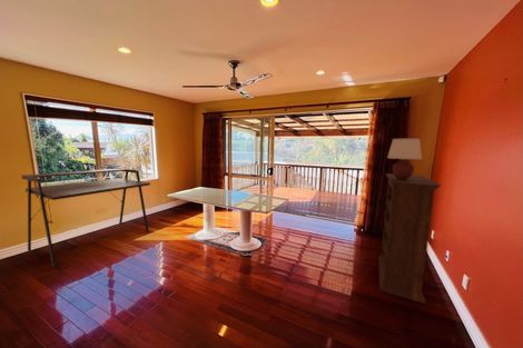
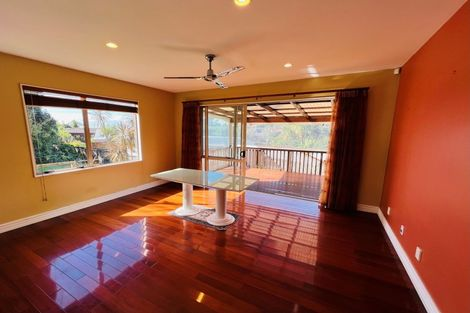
- table lamp [386,138,423,180]
- desk [20,167,151,269]
- bookcase [377,172,442,305]
